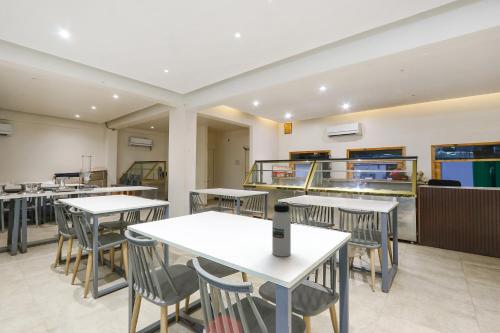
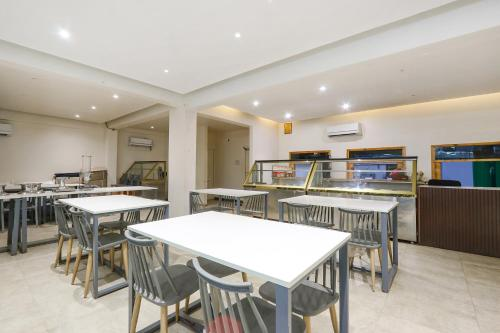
- water bottle [271,203,292,258]
